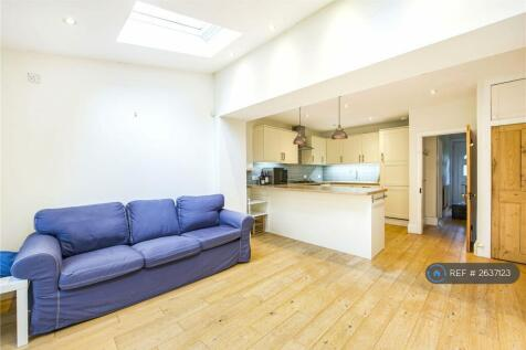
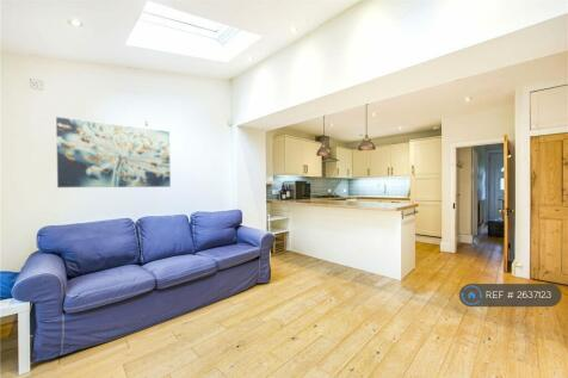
+ wall art [55,116,172,188]
